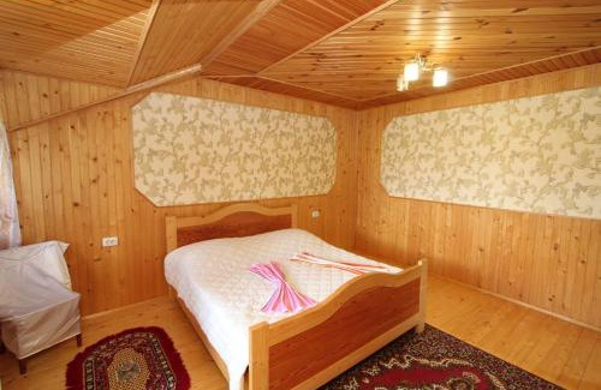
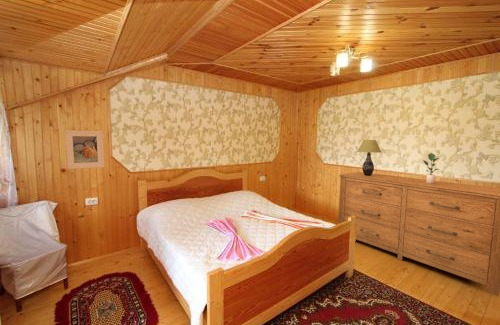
+ table lamp [356,139,382,176]
+ dresser [338,171,500,297]
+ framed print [64,129,105,170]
+ potted plant [422,152,442,184]
